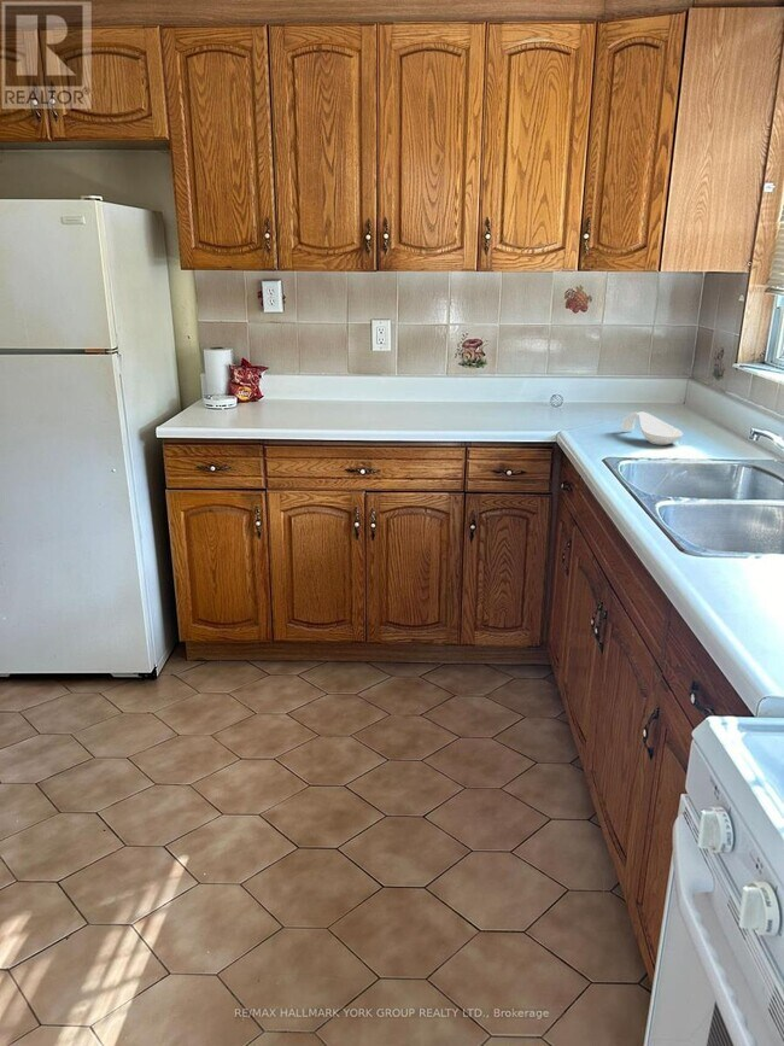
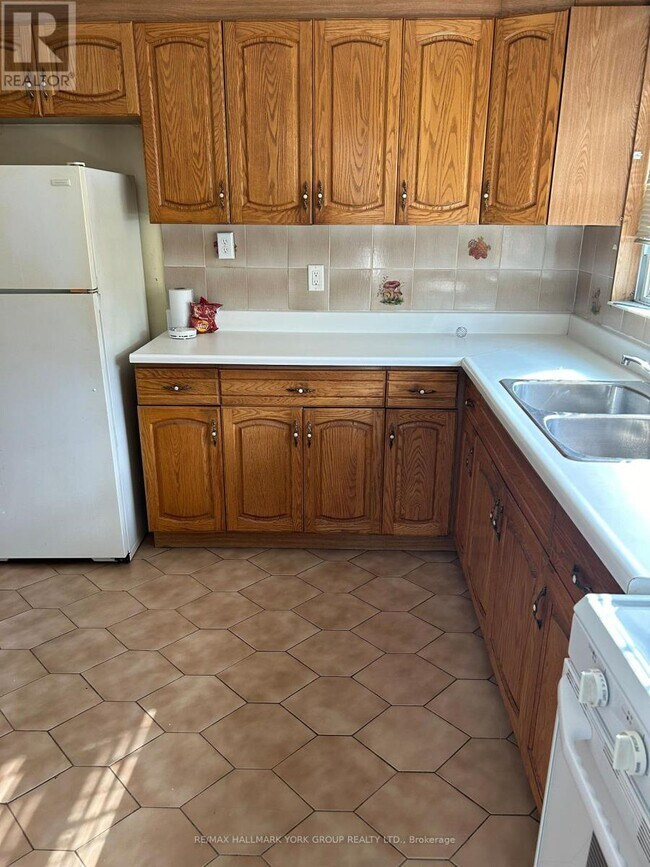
- spoon rest [620,411,684,446]
